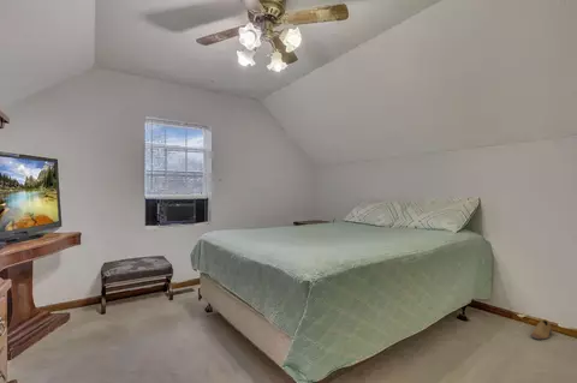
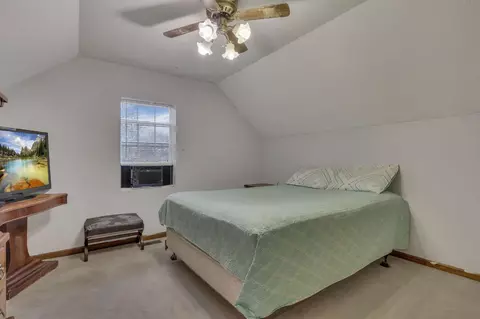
- shoe [530,318,553,341]
